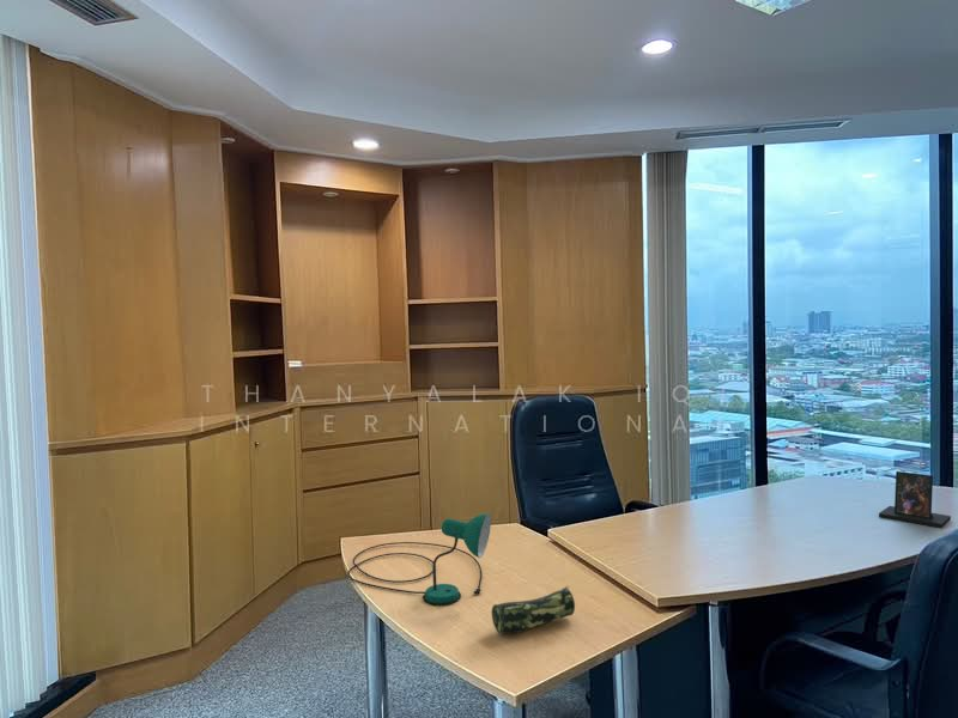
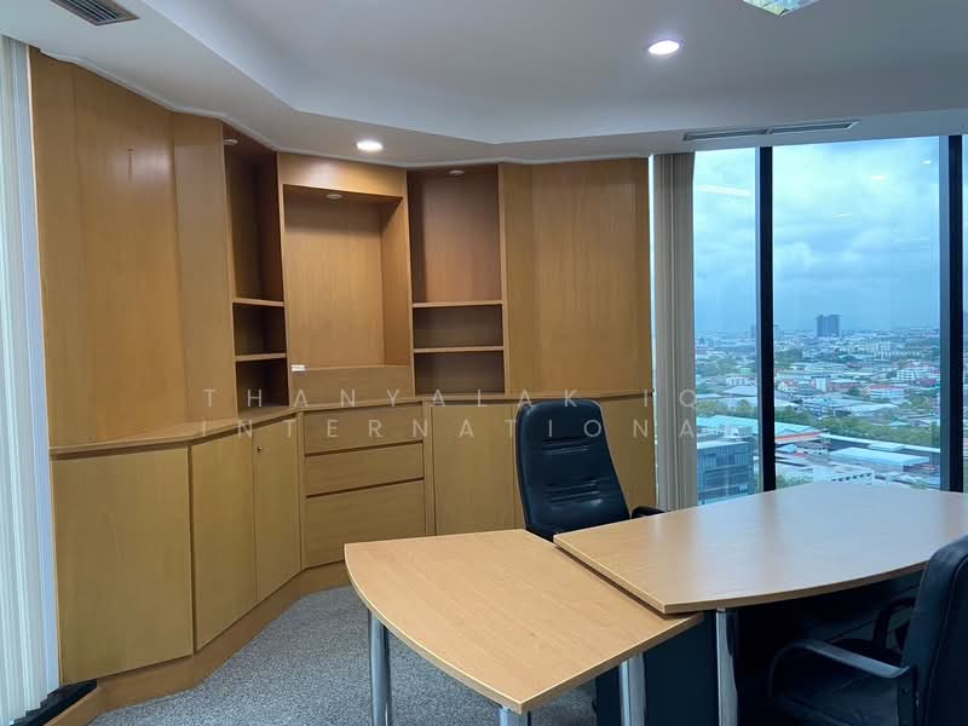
- photo frame [878,470,952,529]
- pencil case [491,585,576,635]
- desk lamp [346,512,492,607]
